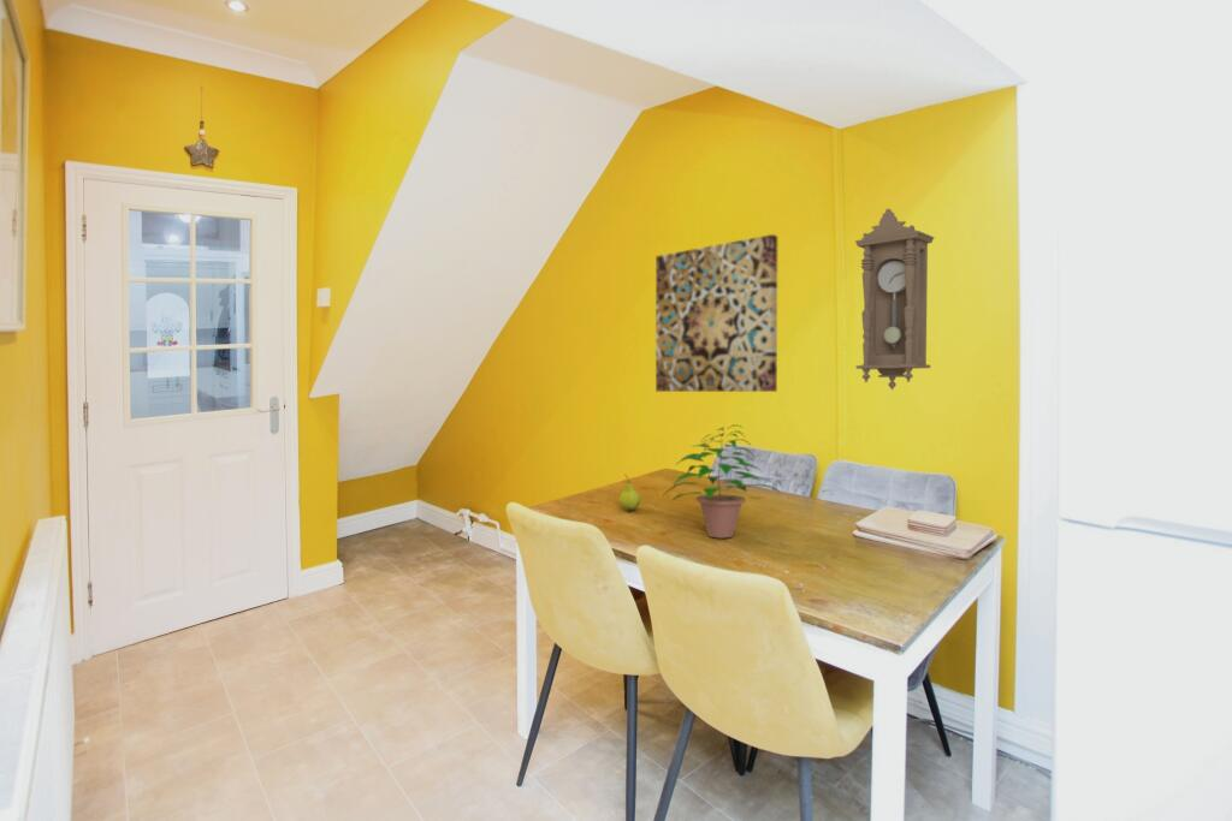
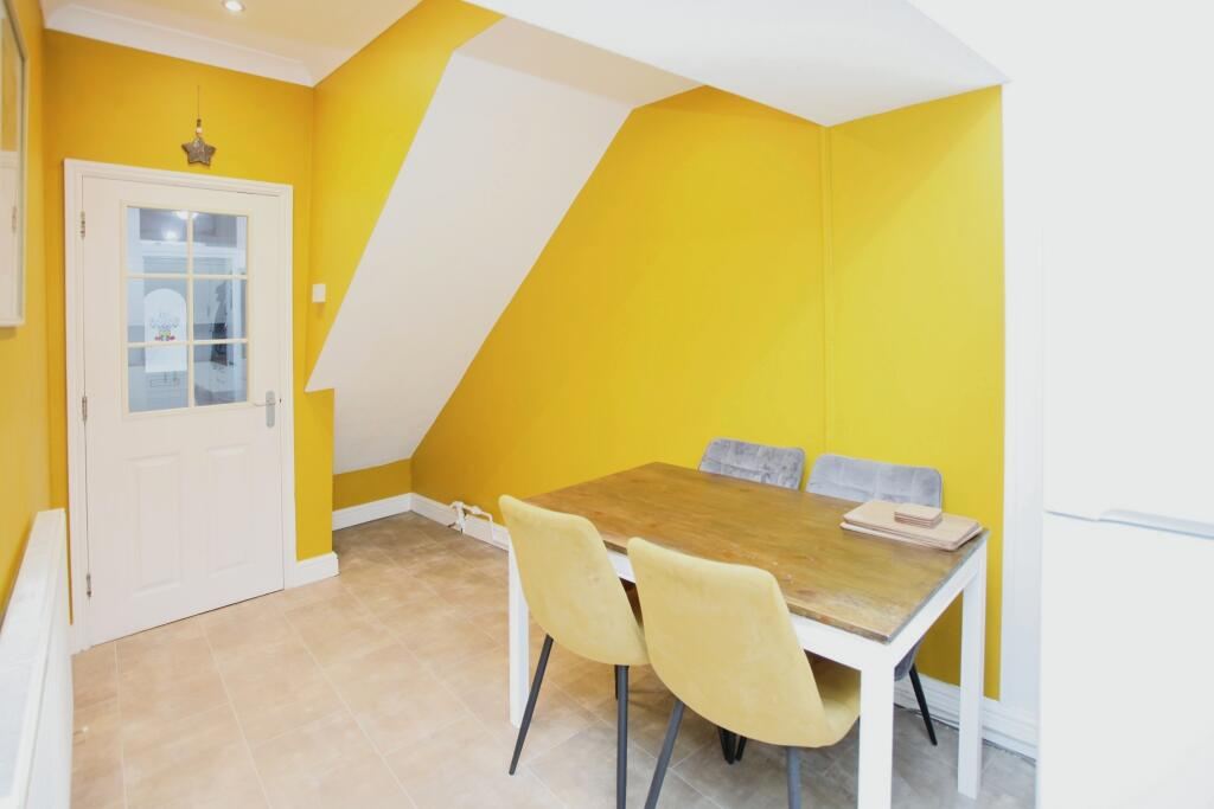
- wall art [654,233,778,393]
- potted plant [662,423,782,539]
- fruit [618,474,641,512]
- pendulum clock [854,208,935,391]
